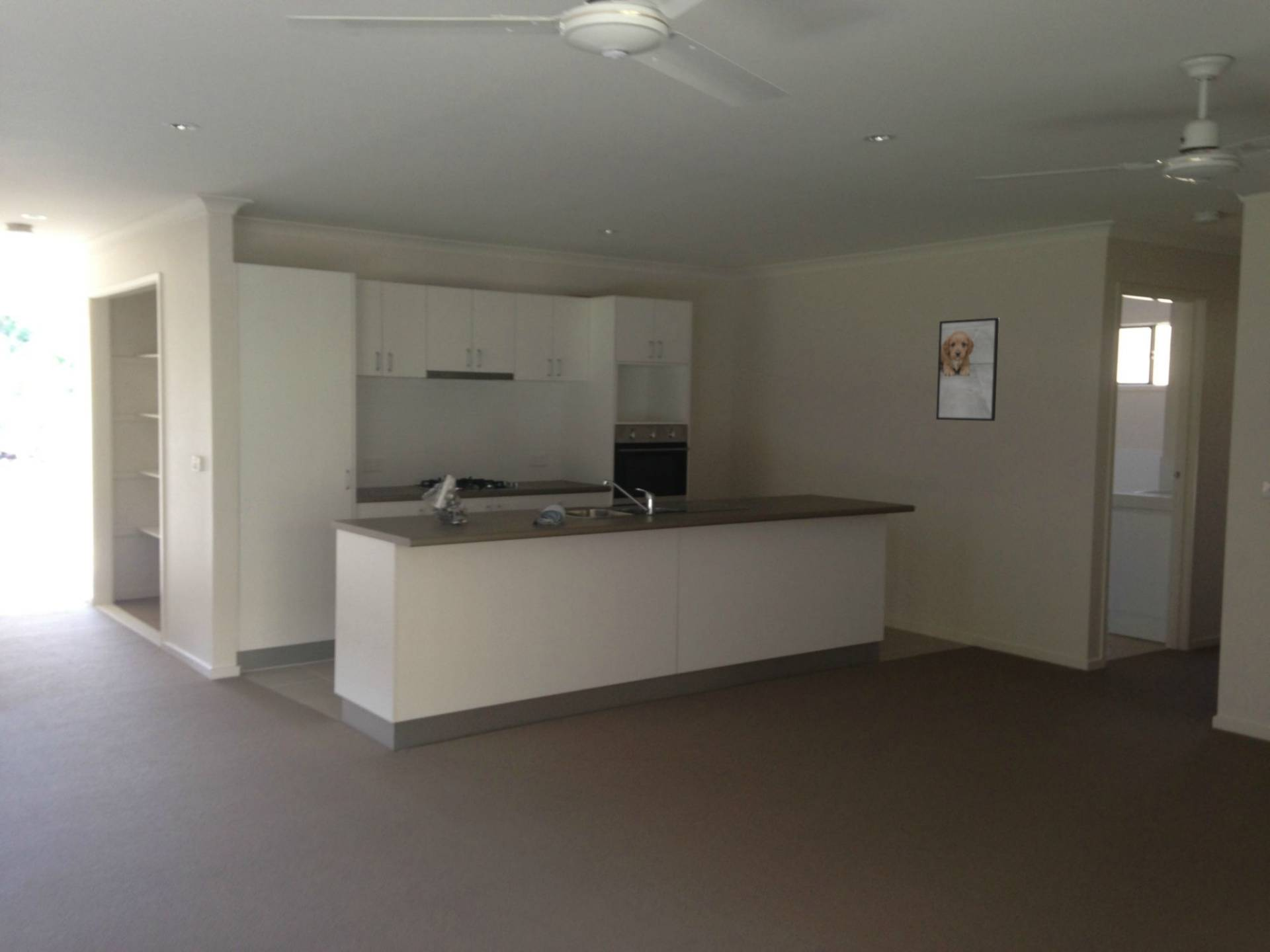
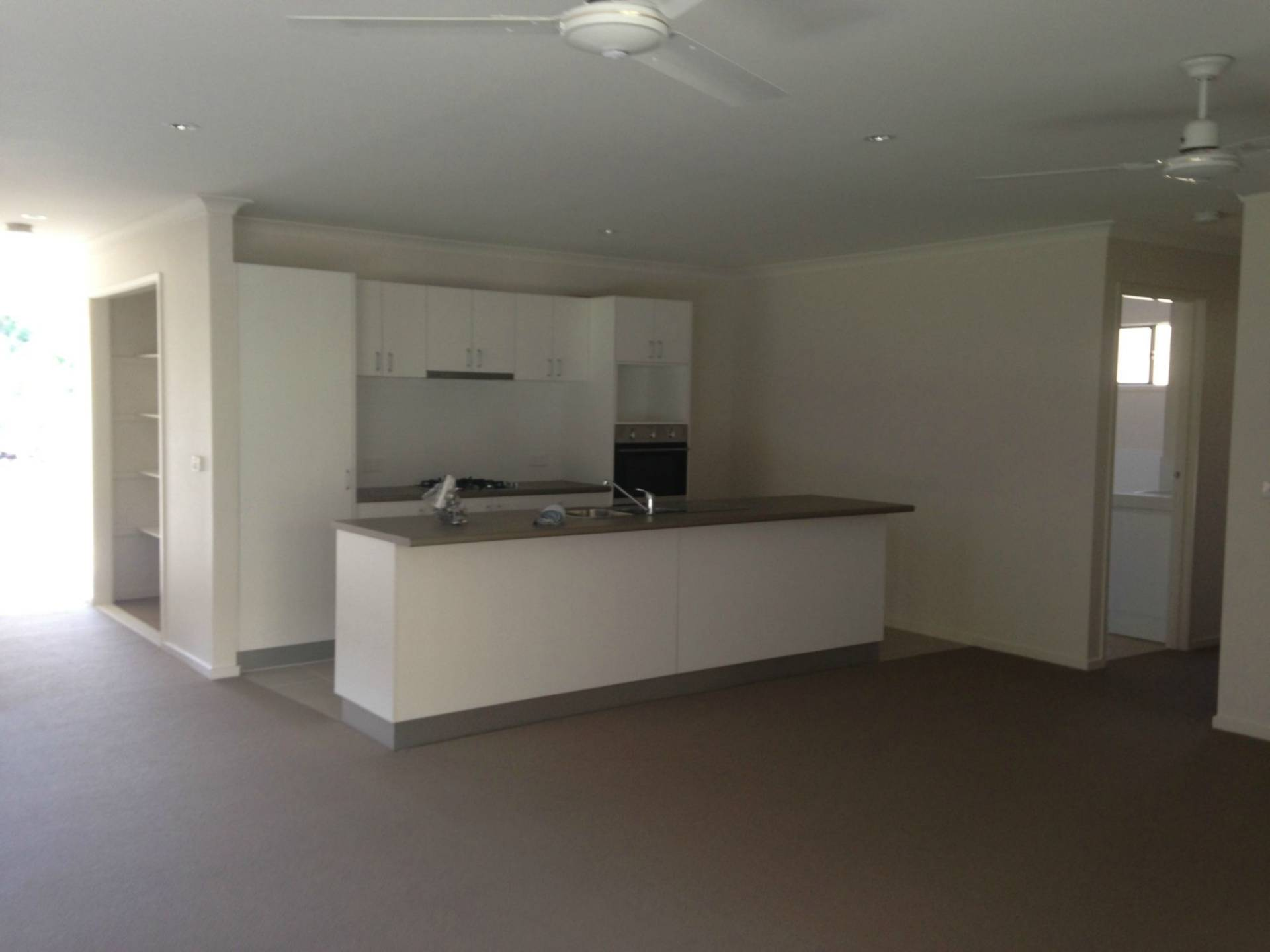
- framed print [935,317,999,422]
